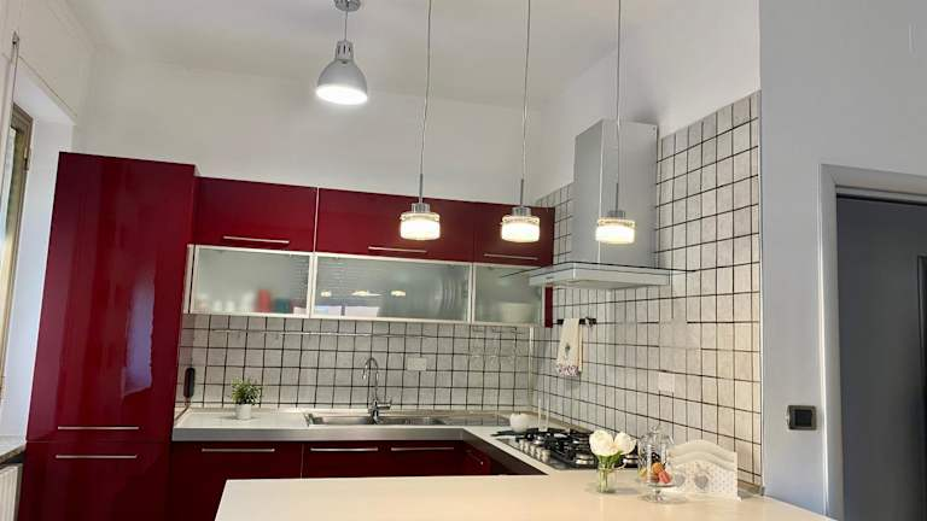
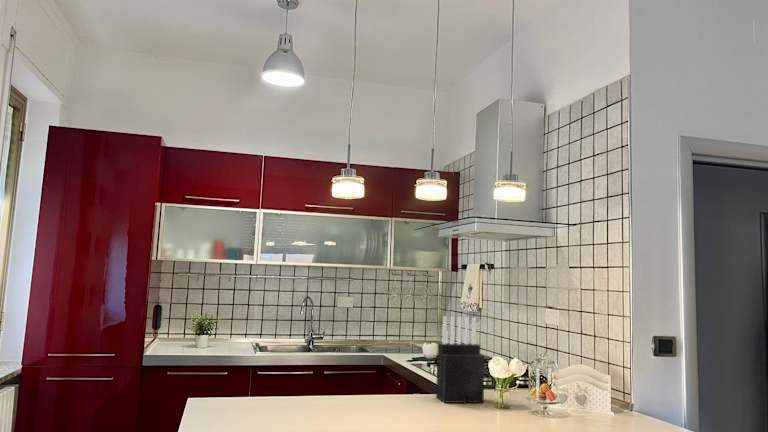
+ knife block [435,315,486,405]
